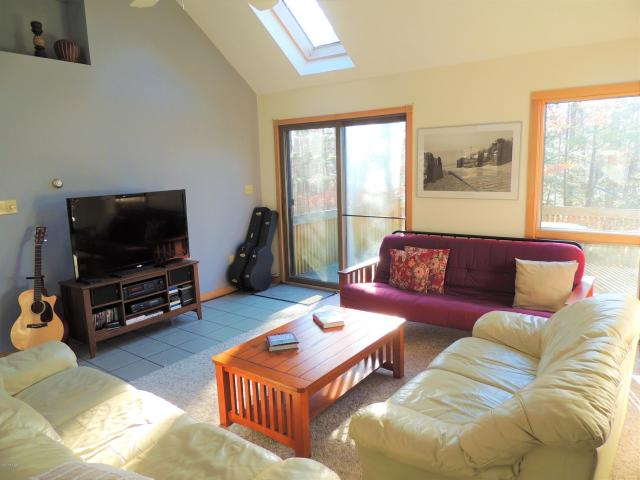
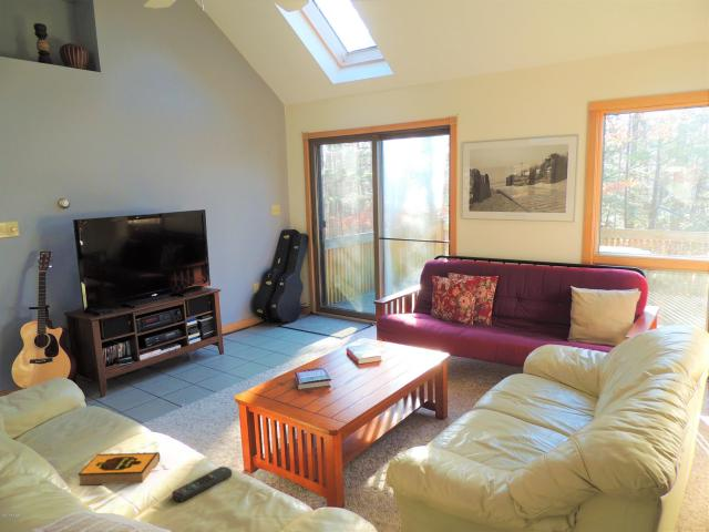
+ remote control [171,466,233,502]
+ hardback book [76,451,161,487]
